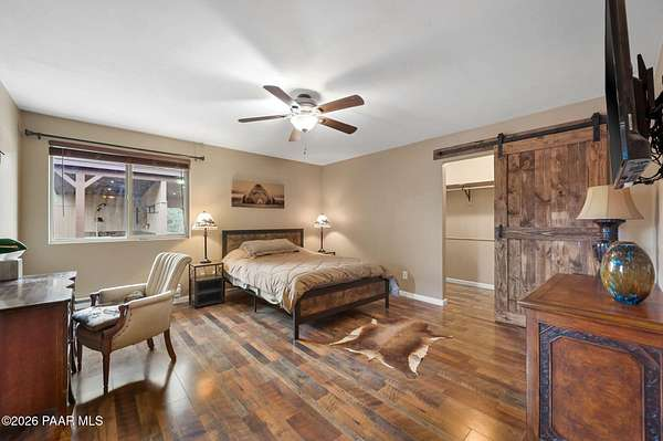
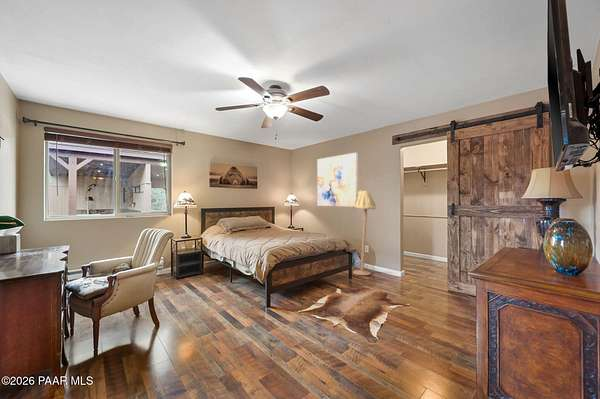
+ floor lamp [352,189,377,276]
+ wall art [316,152,359,208]
